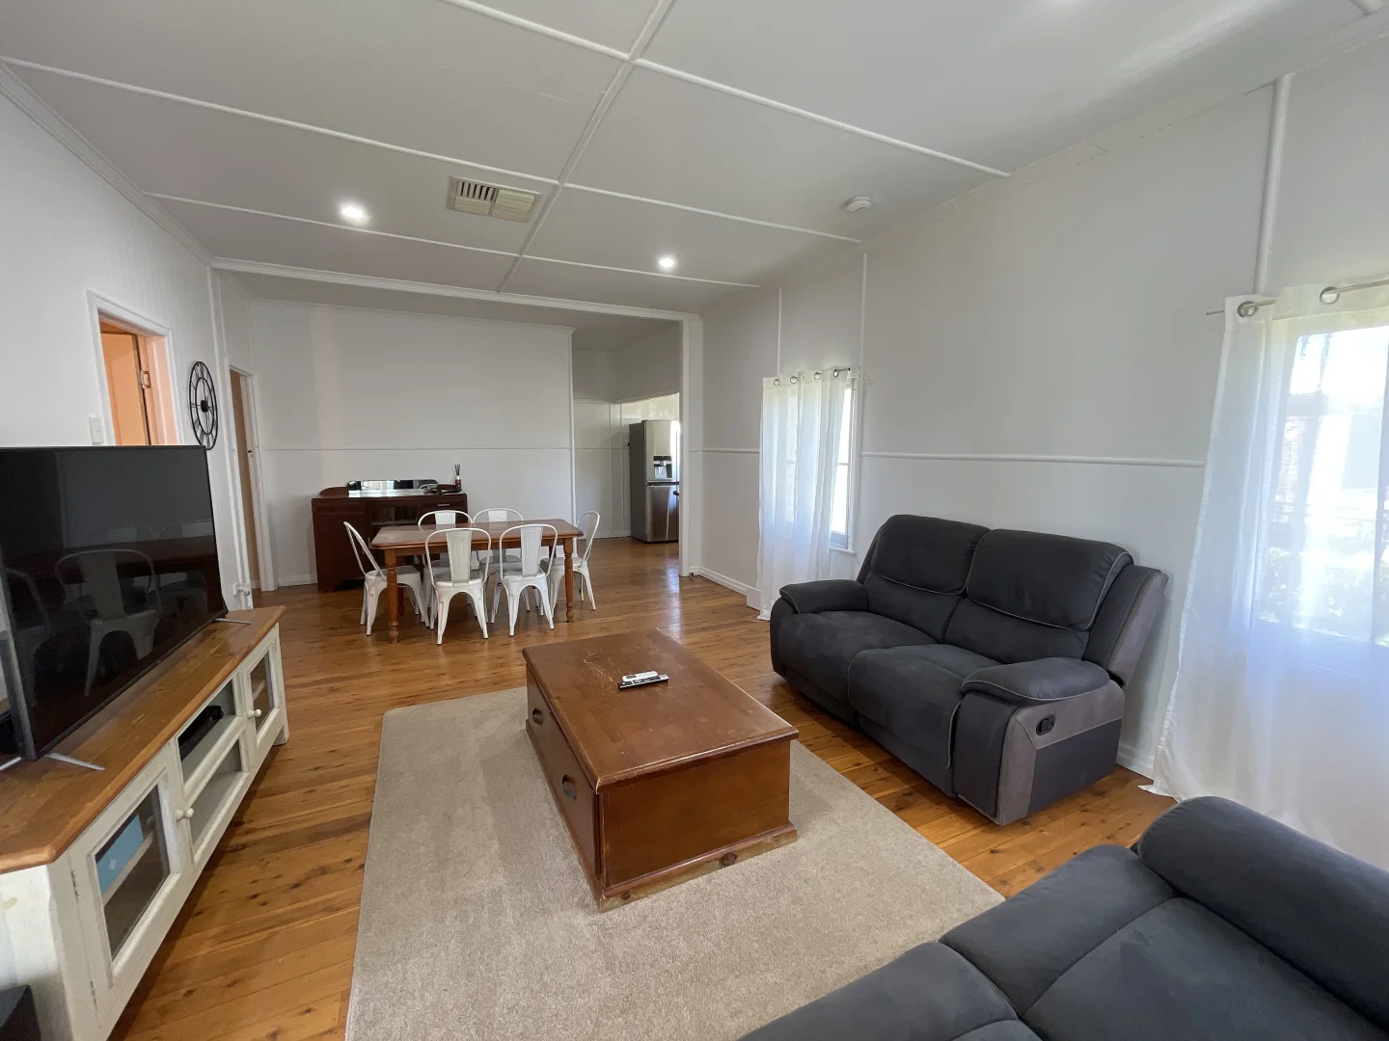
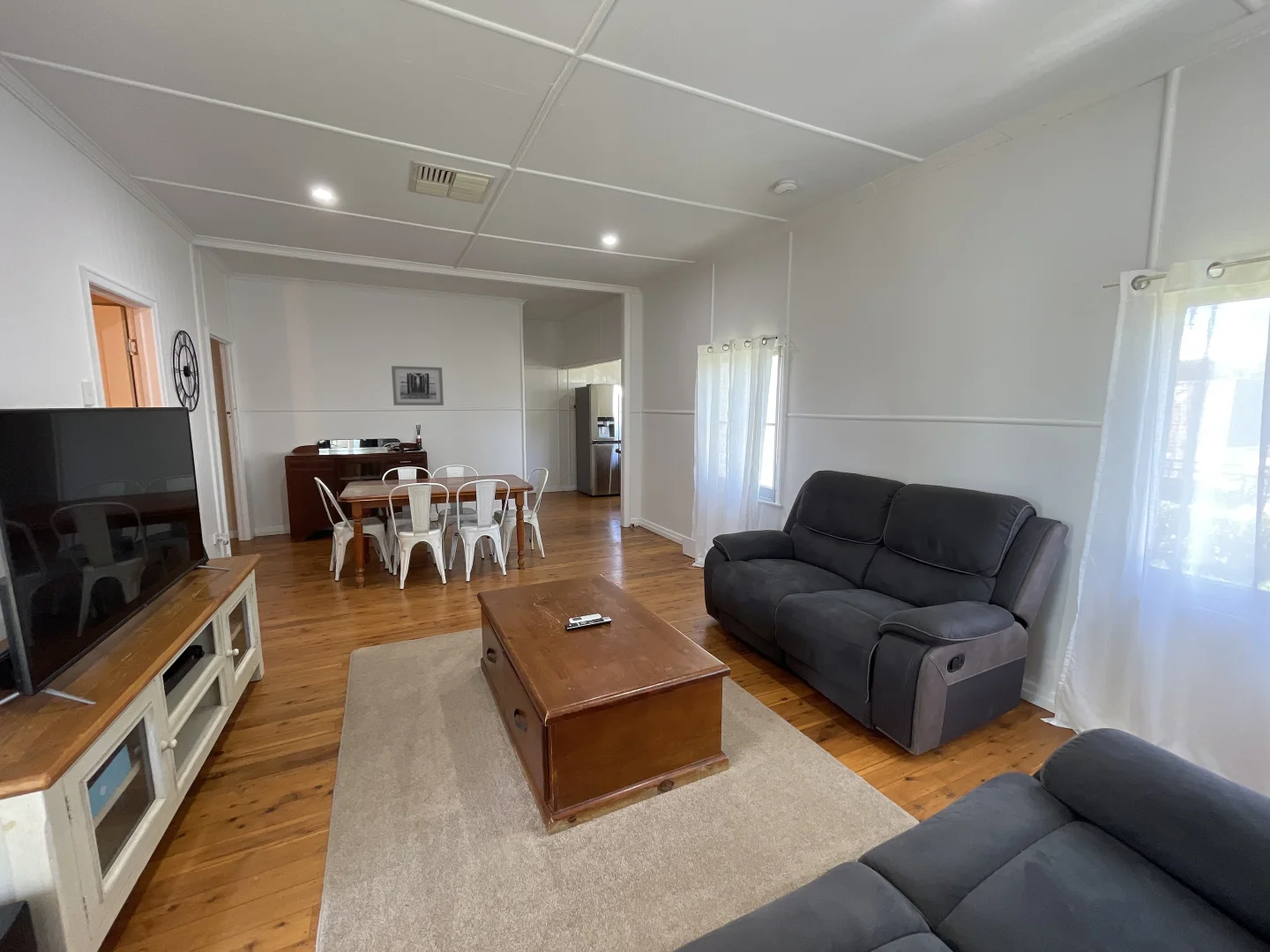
+ wall art [391,365,444,406]
